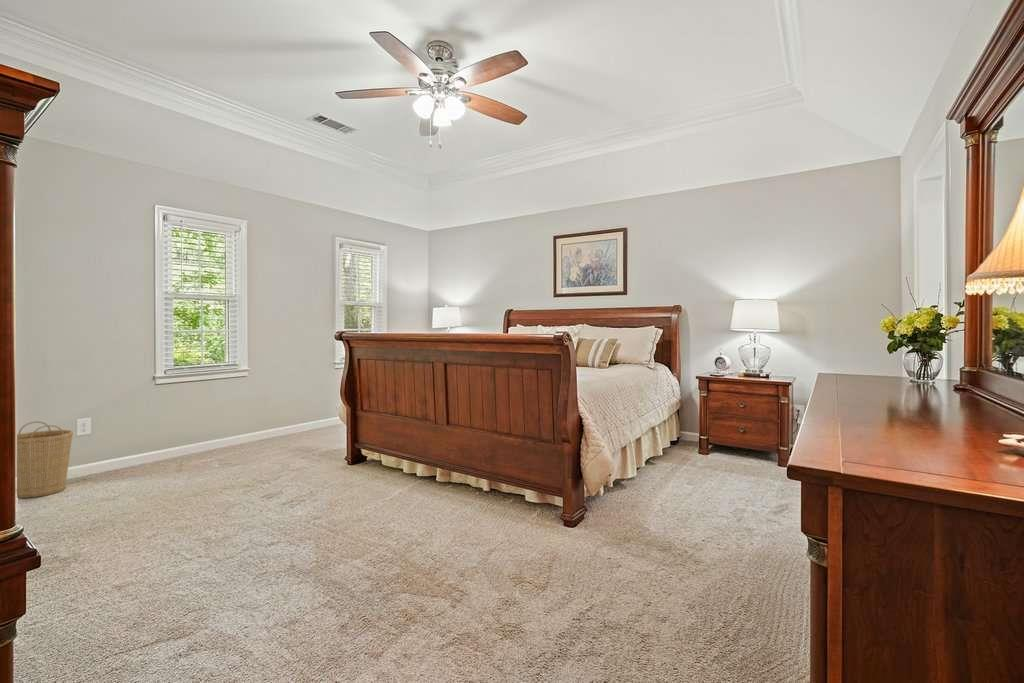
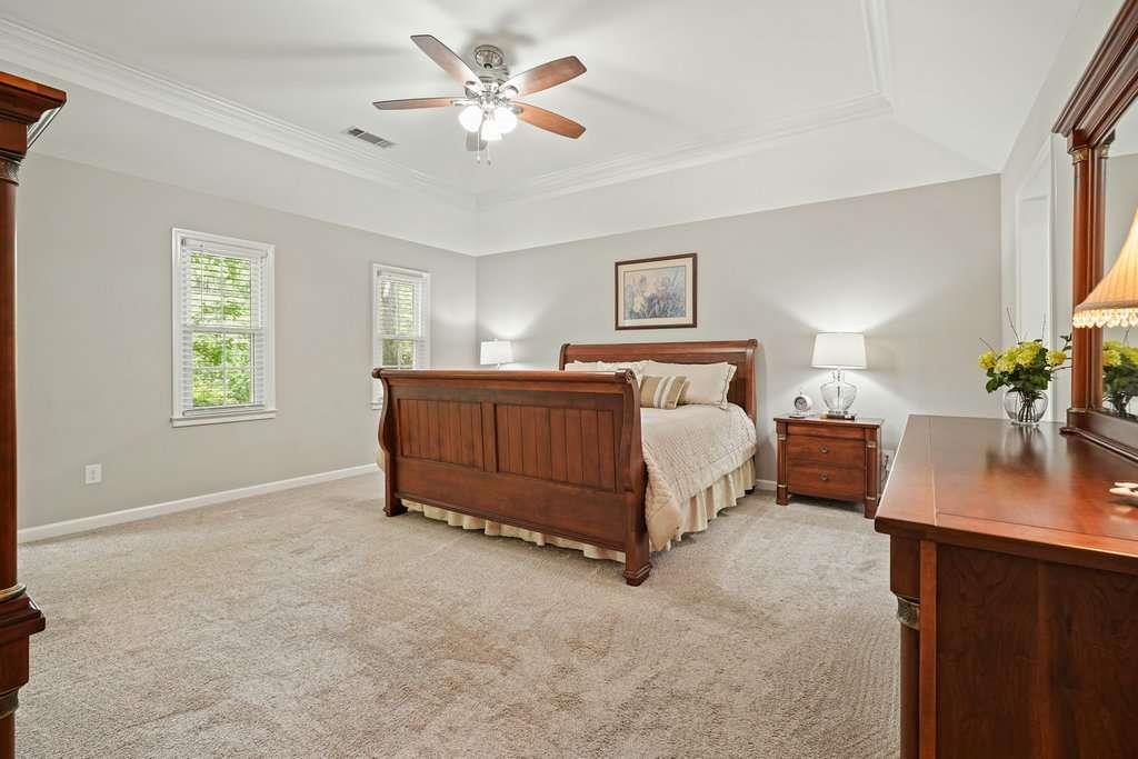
- basket [16,420,74,499]
